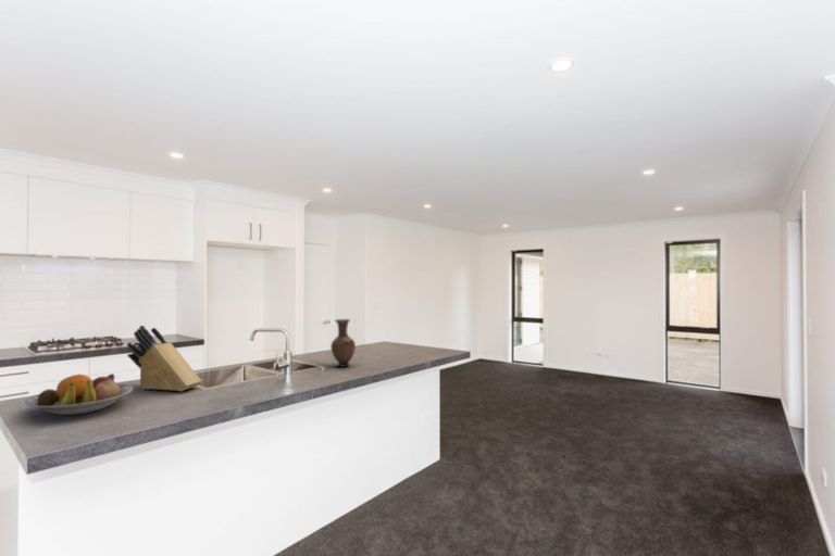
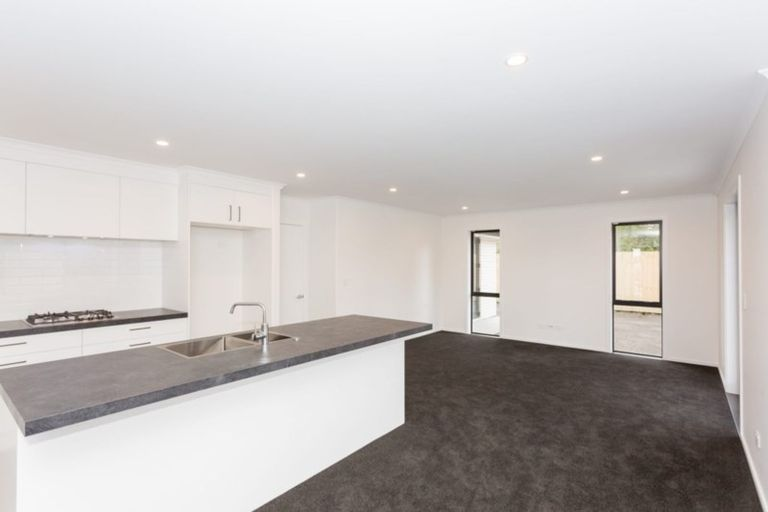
- fruit bowl [24,372,134,416]
- vase [329,318,357,368]
- knife block [126,325,203,392]
